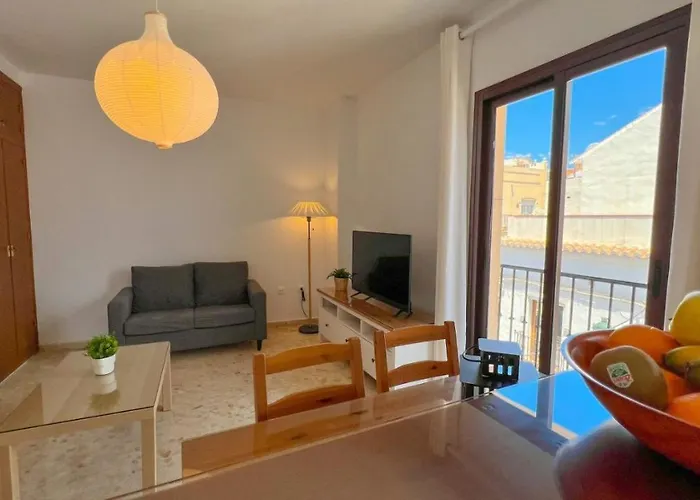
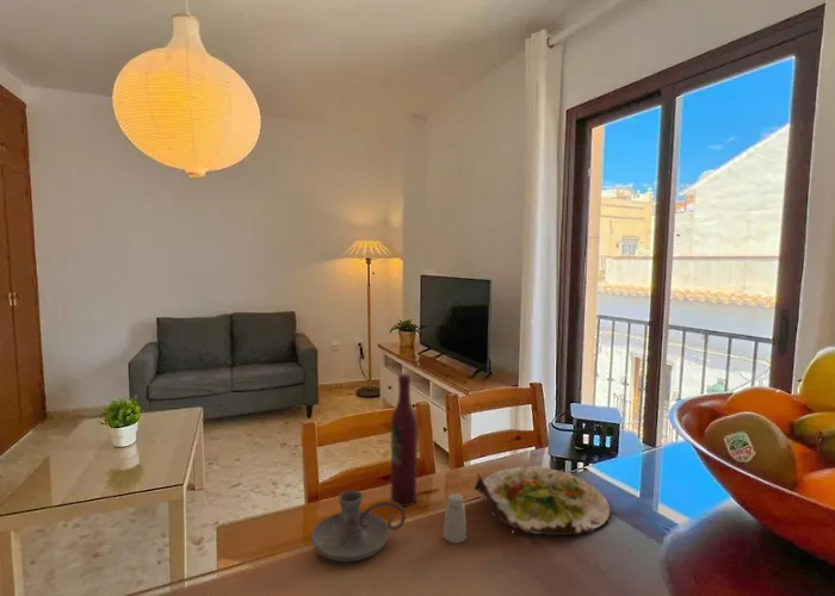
+ saltshaker [443,492,468,545]
+ salad plate [474,465,613,538]
+ wine bottle [390,372,419,508]
+ candle holder [310,489,407,563]
